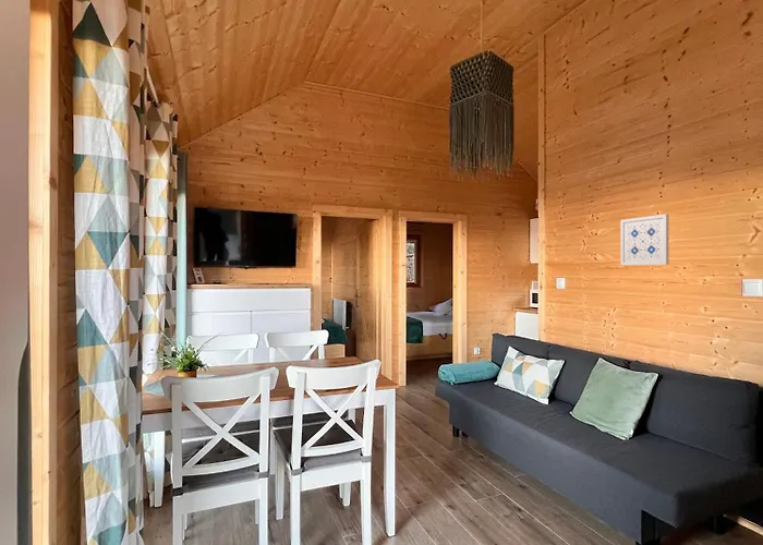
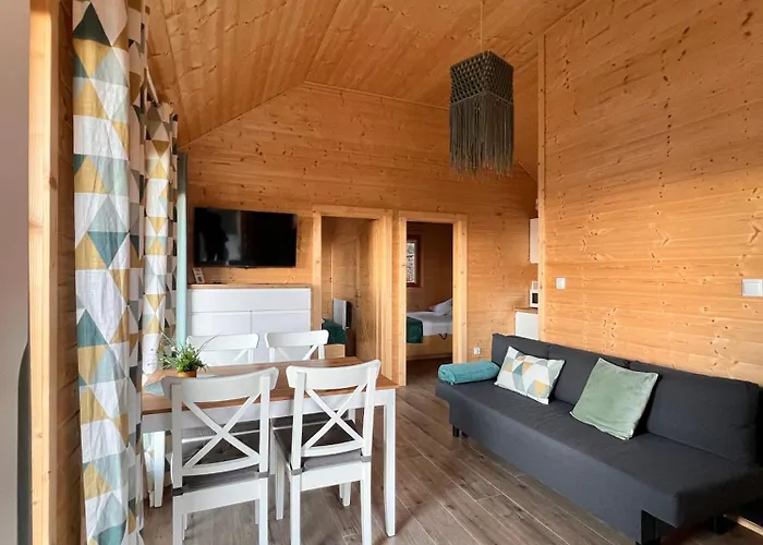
- wall art [619,214,670,266]
